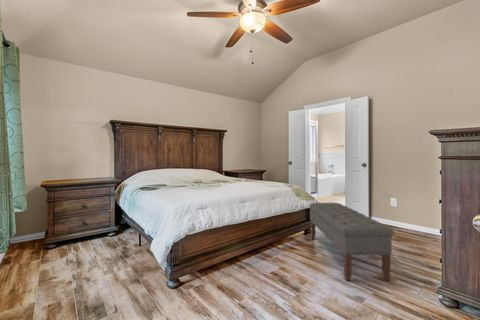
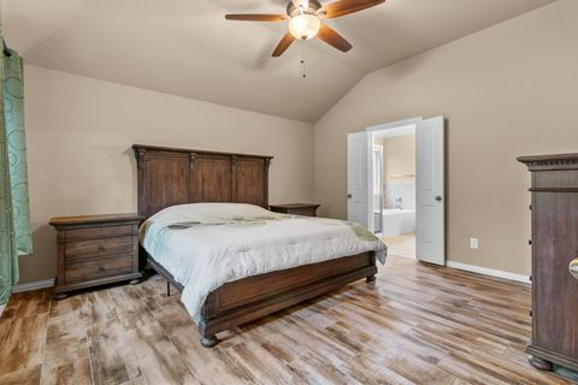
- bench [308,202,394,282]
